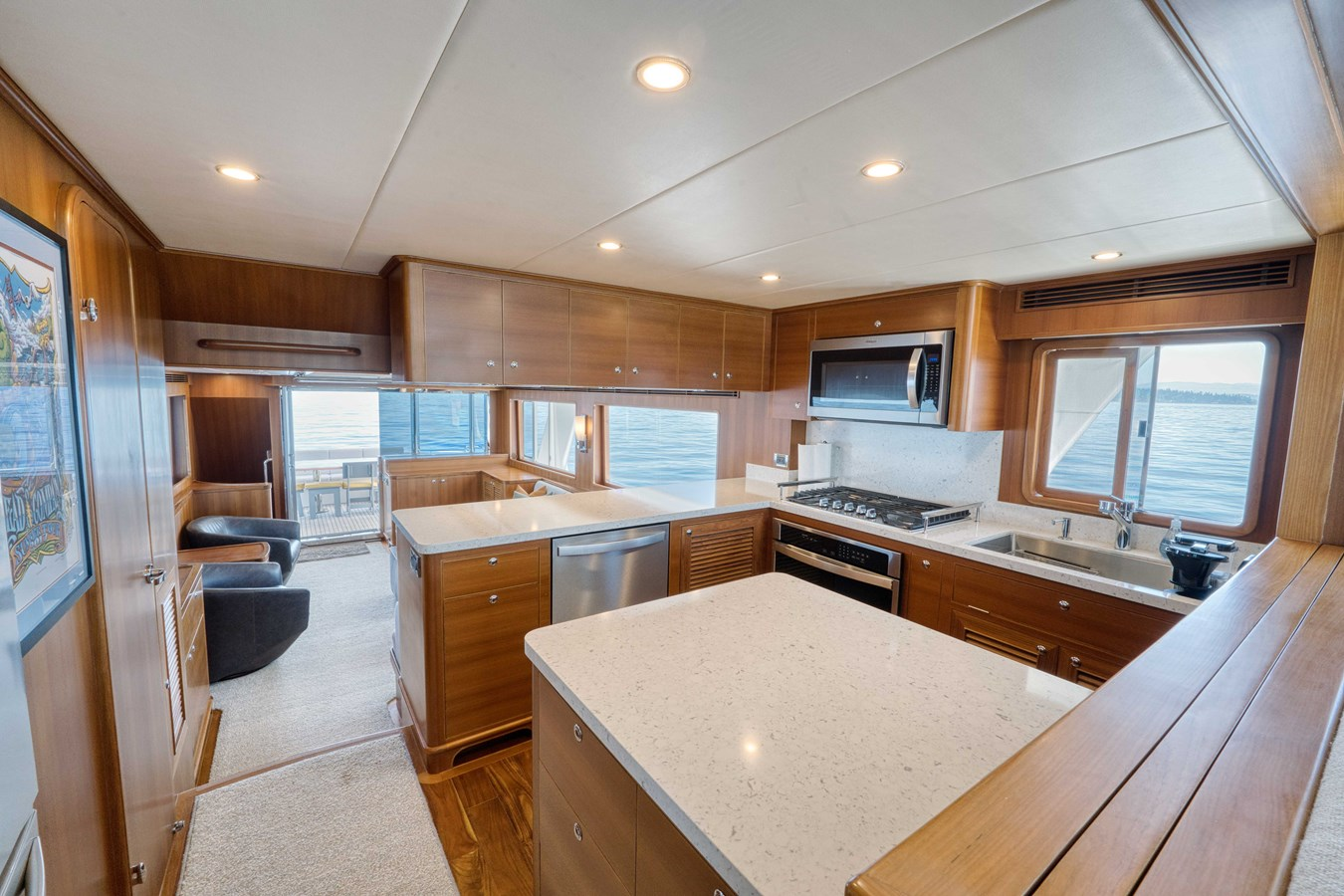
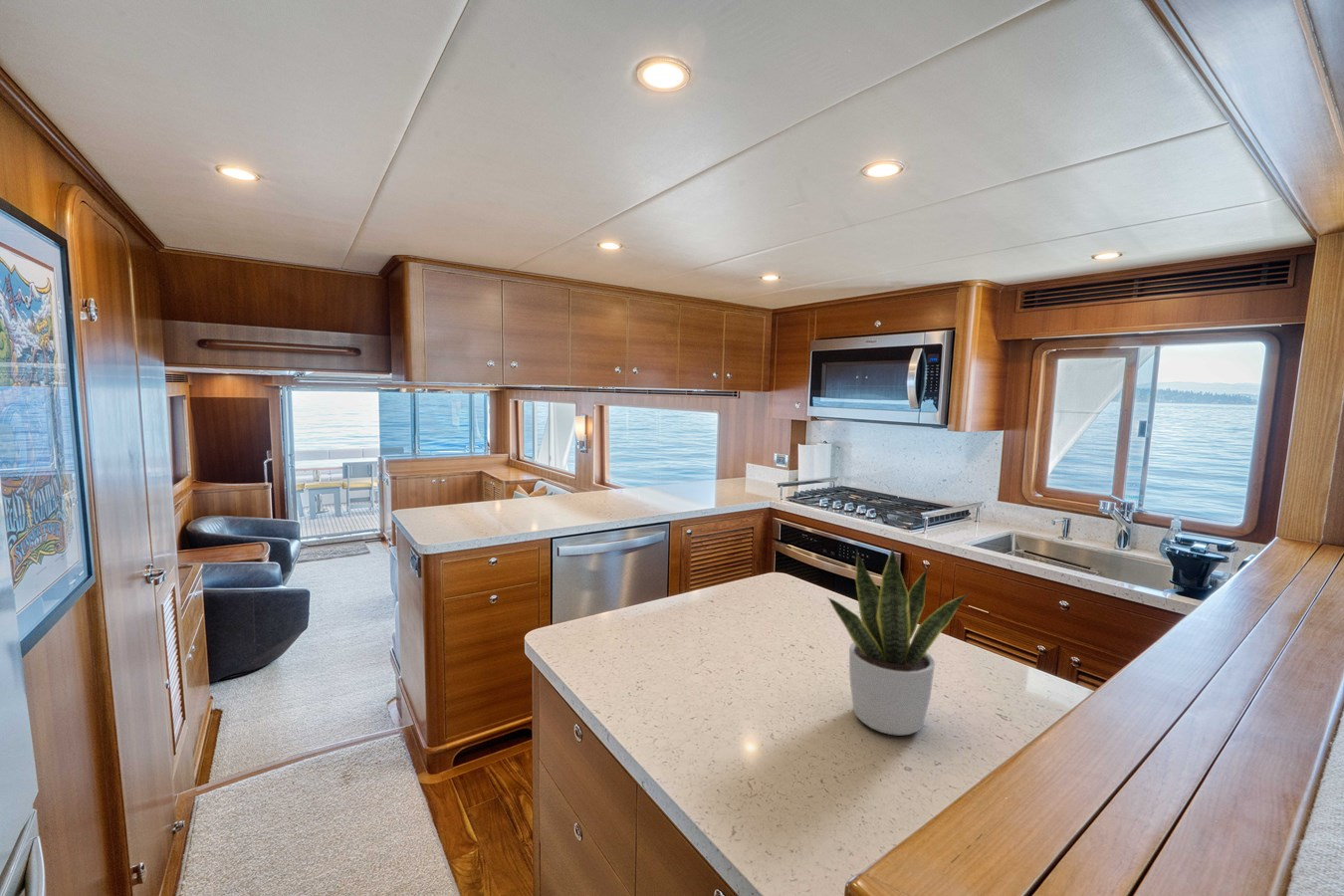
+ potted plant [825,542,971,737]
